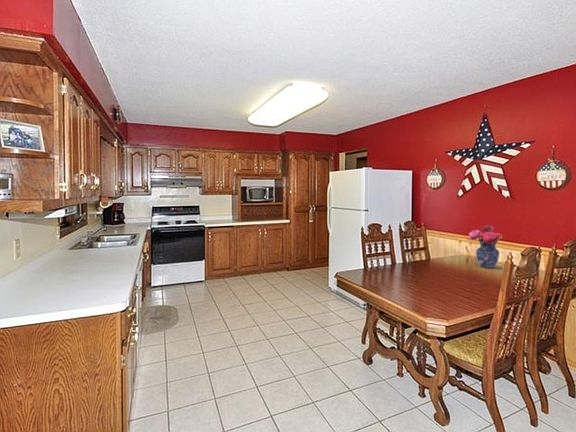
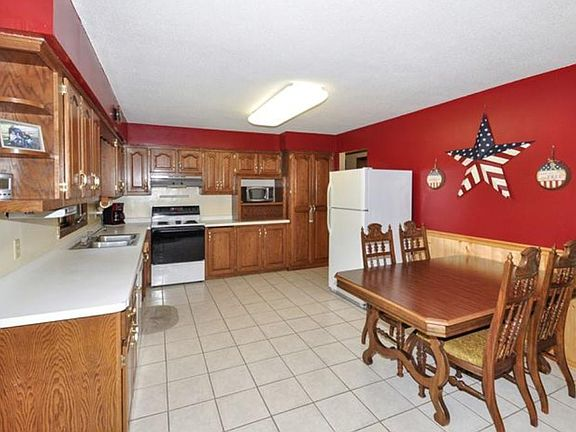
- flower arrangement [468,224,503,269]
